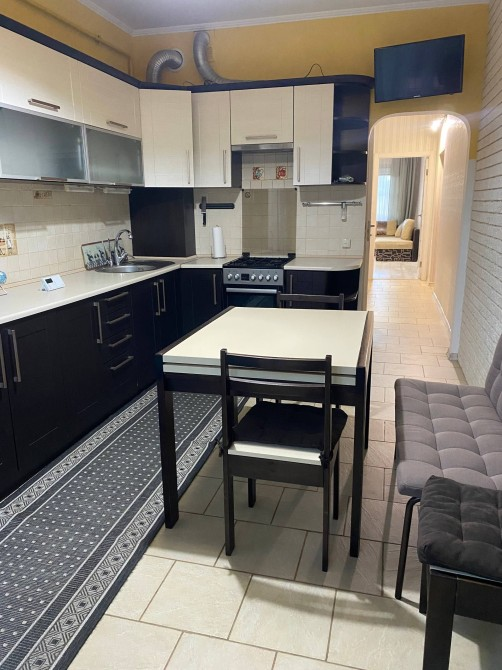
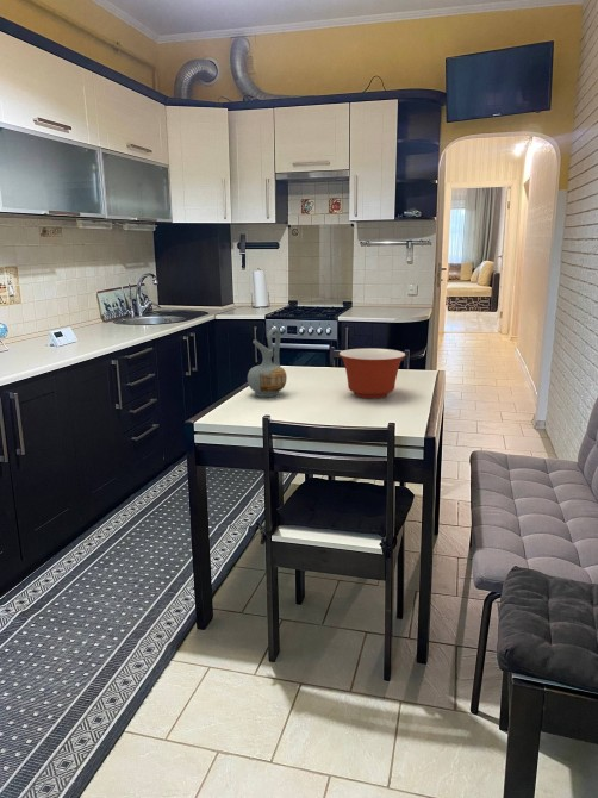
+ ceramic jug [247,328,288,398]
+ mixing bowl [338,348,406,399]
